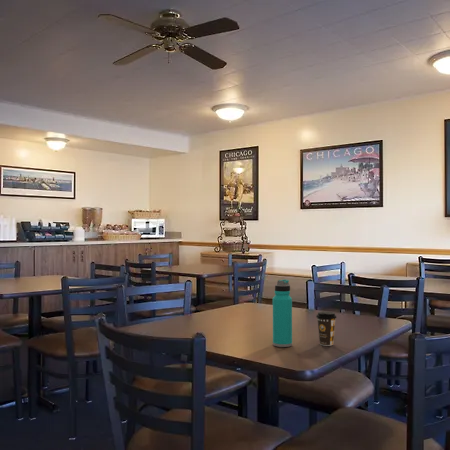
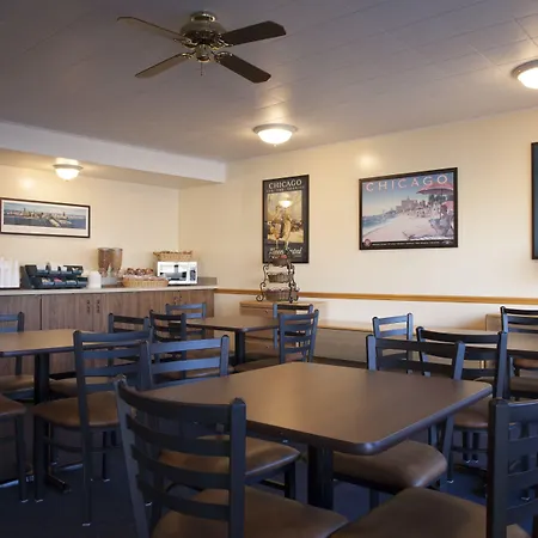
- water bottle [272,278,293,348]
- coffee cup [315,311,337,347]
